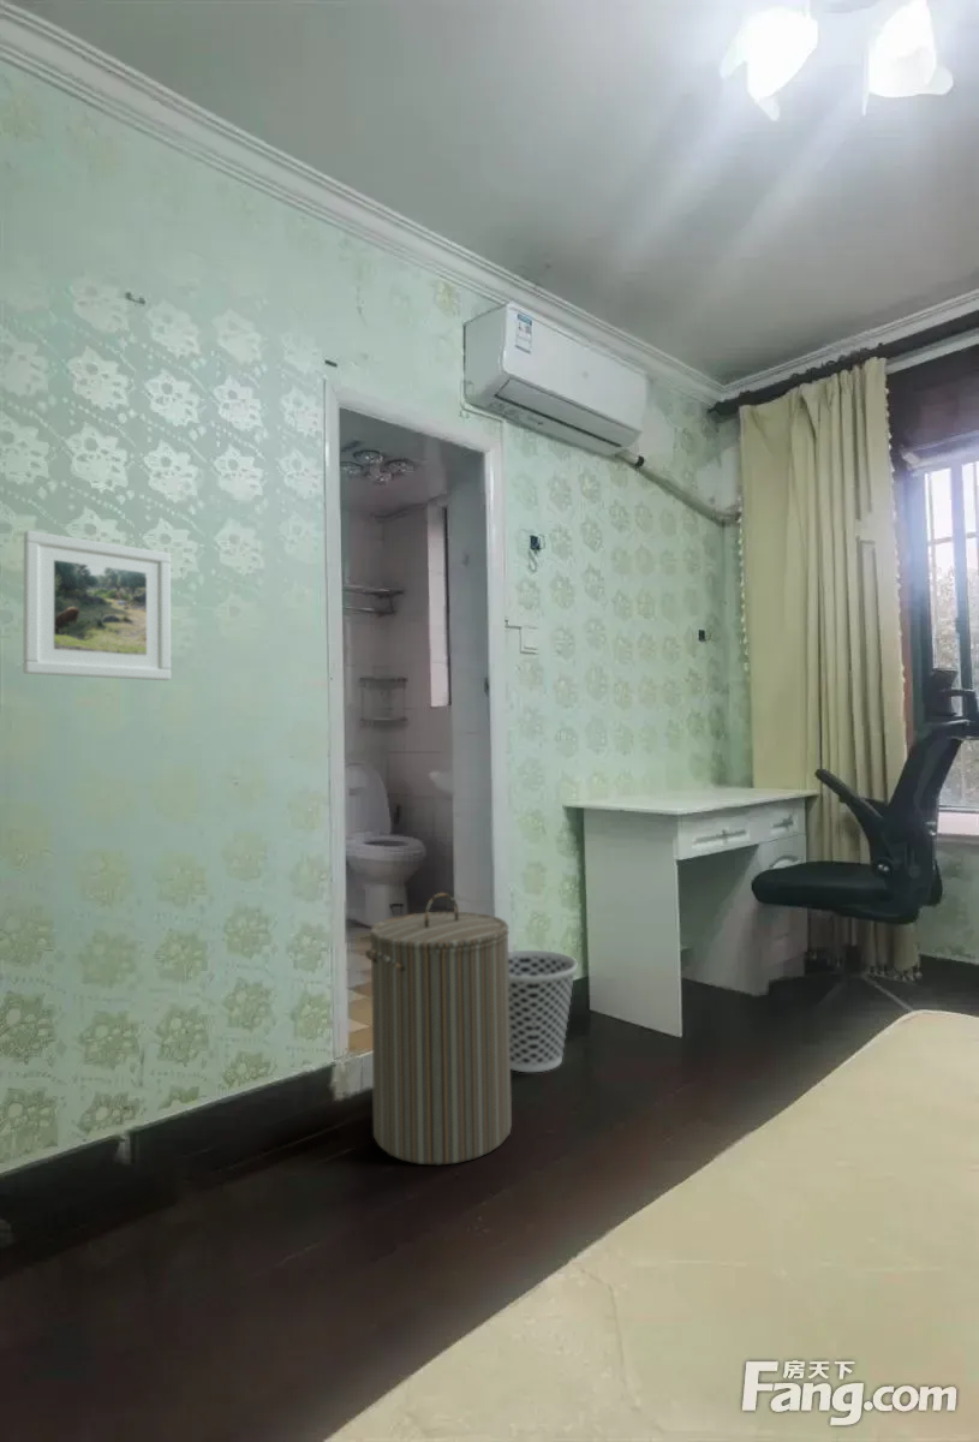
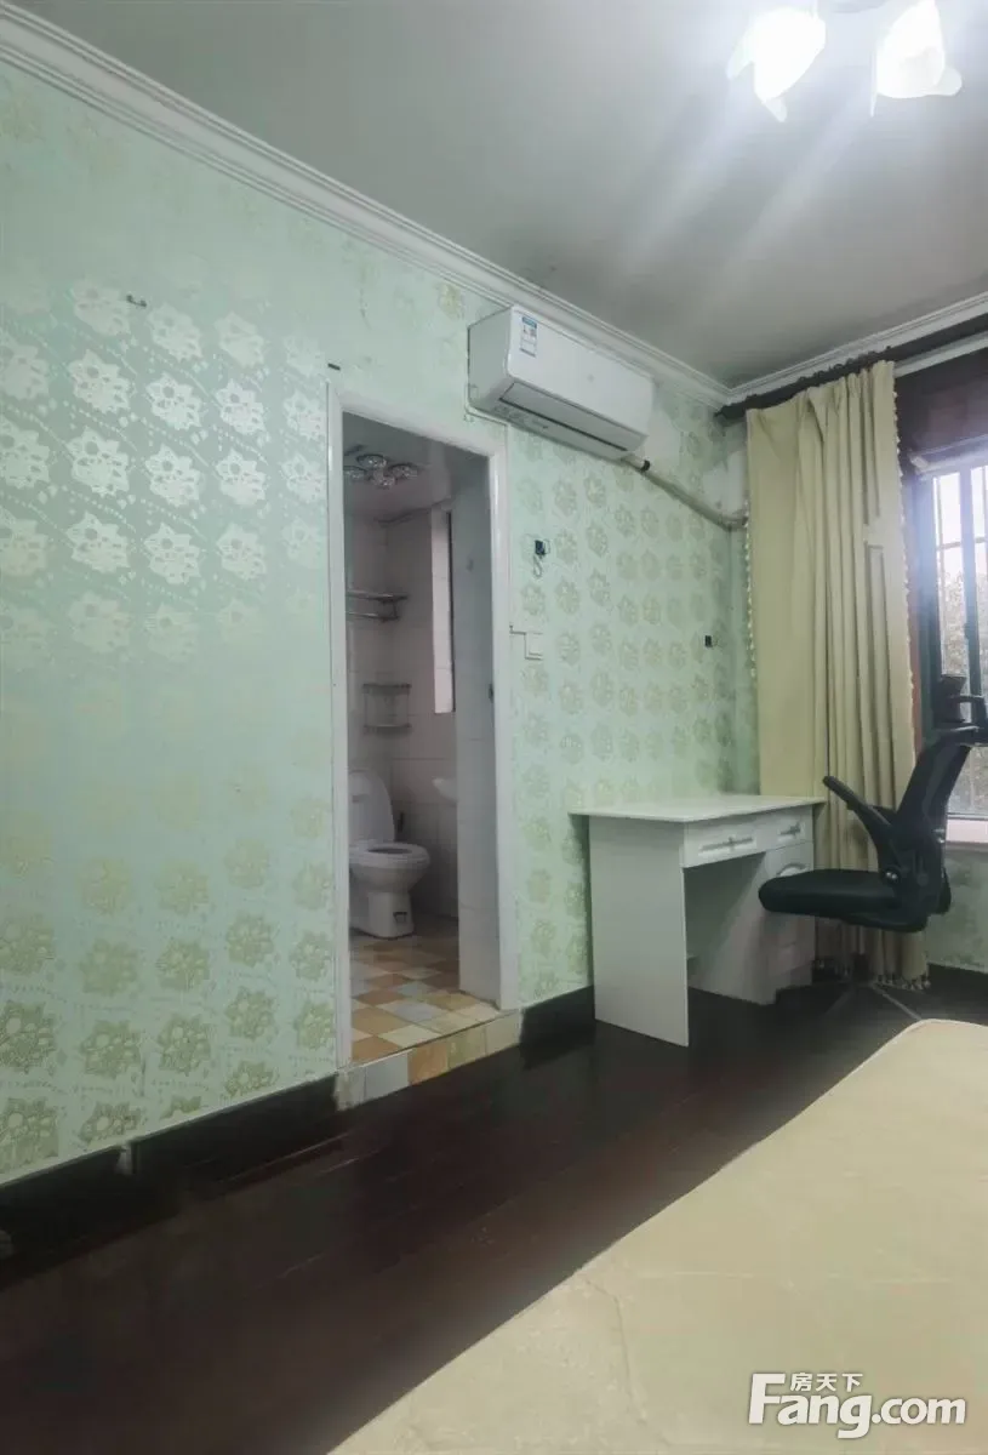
- laundry hamper [364,892,513,1166]
- wastebasket [508,949,578,1073]
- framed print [22,529,172,681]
